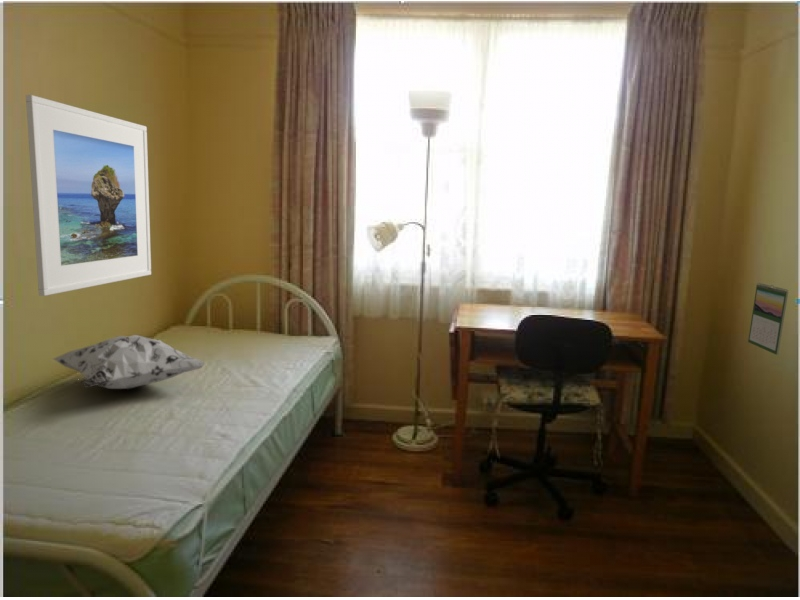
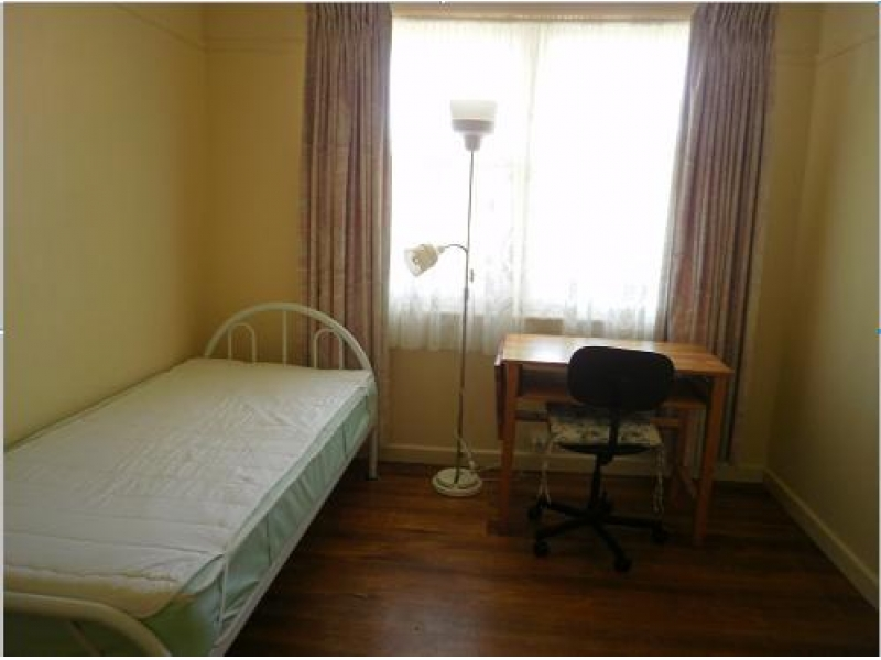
- decorative pillow [52,334,207,390]
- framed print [25,94,152,297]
- calendar [747,282,789,356]
